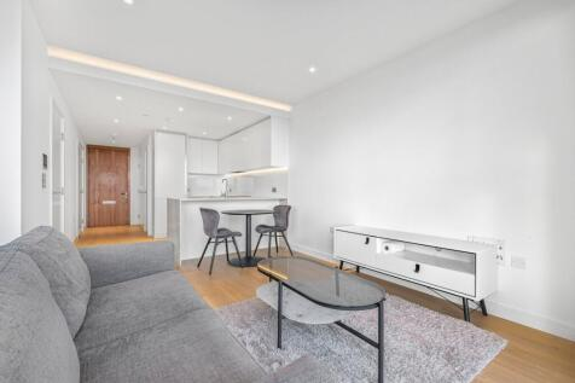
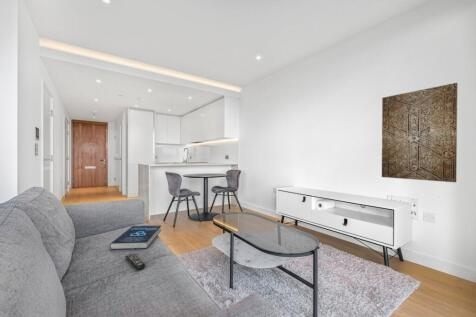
+ wall art [381,82,458,183]
+ book [109,224,162,250]
+ remote control [124,253,146,271]
